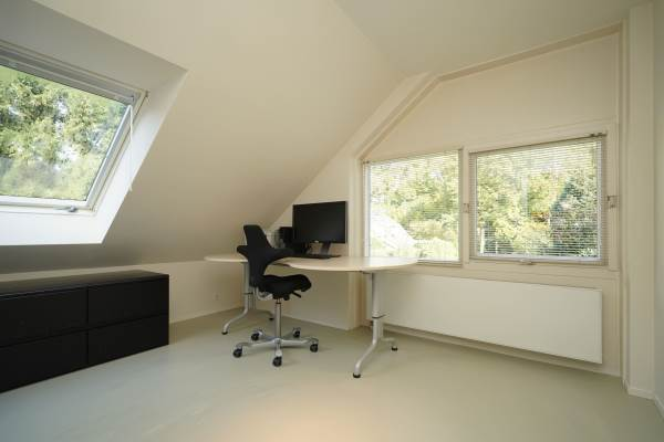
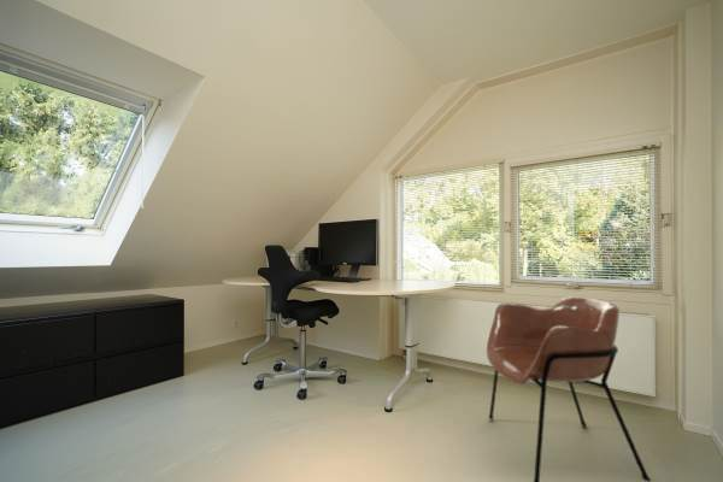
+ armchair [486,295,652,482]
